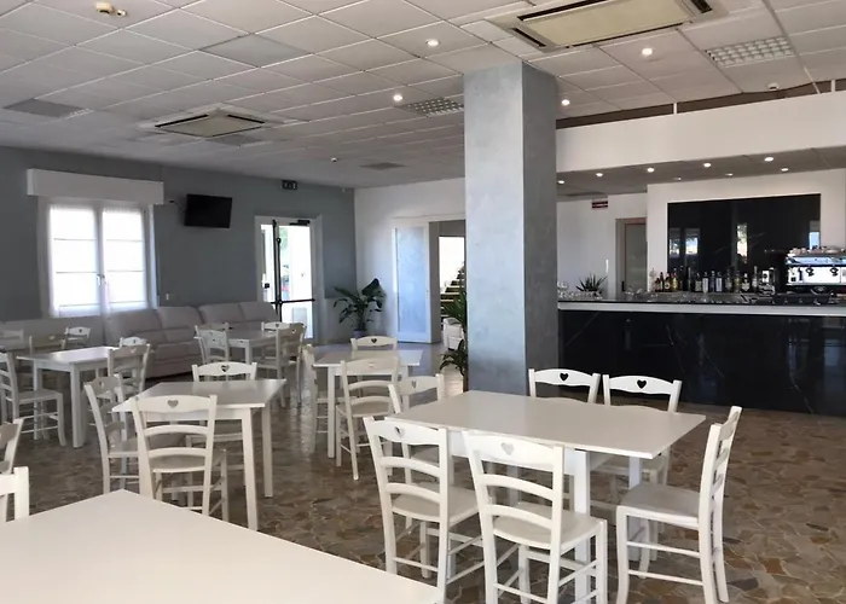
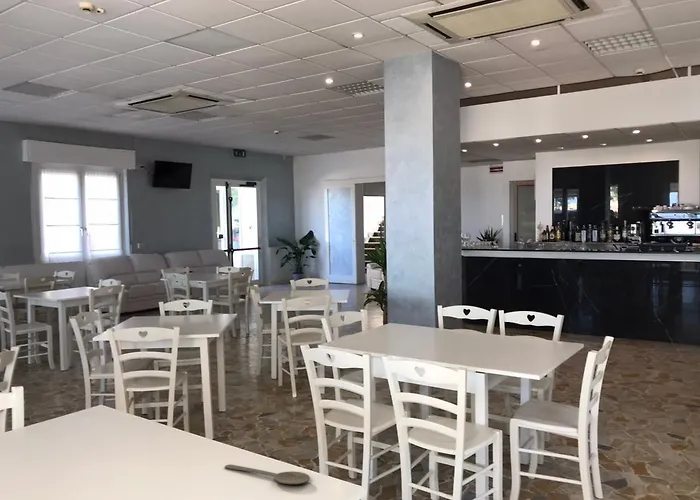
+ wooden spoon [224,463,311,485]
